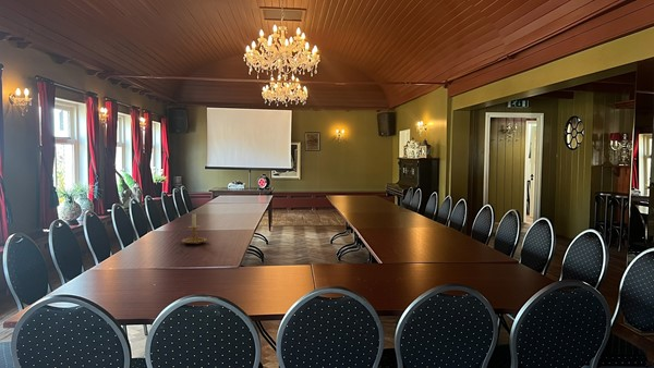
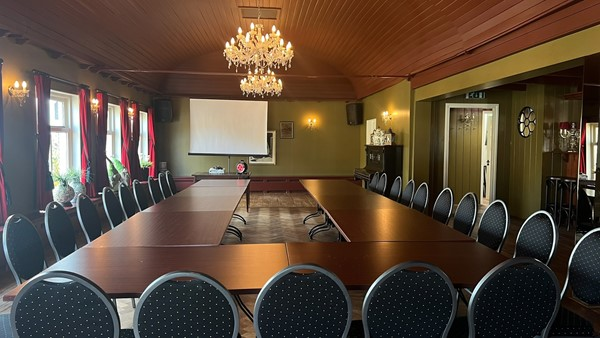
- candle holder [181,213,208,245]
